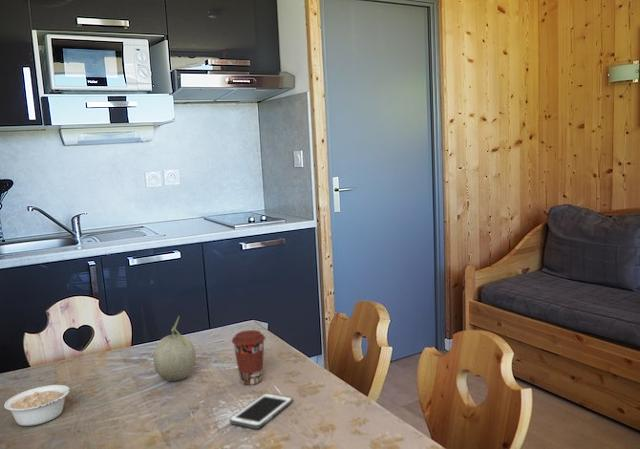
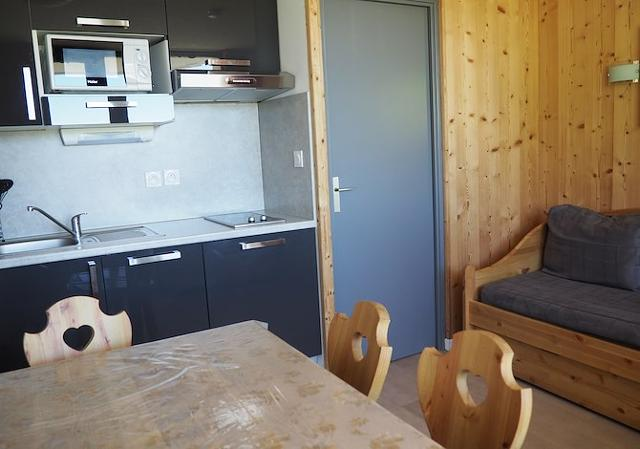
- fruit [152,315,197,382]
- coffee cup [231,329,266,386]
- legume [3,382,83,427]
- cell phone [228,392,294,430]
